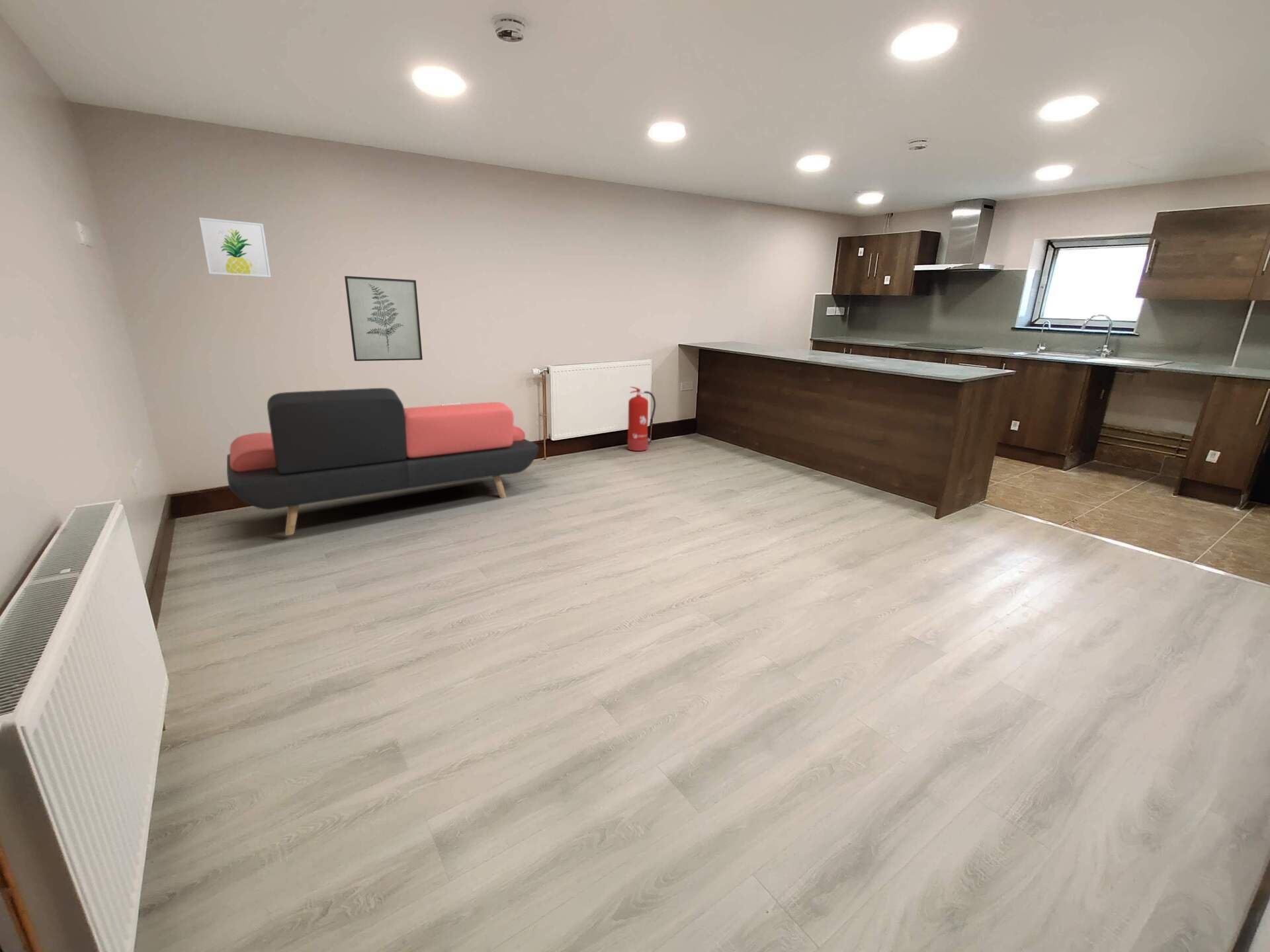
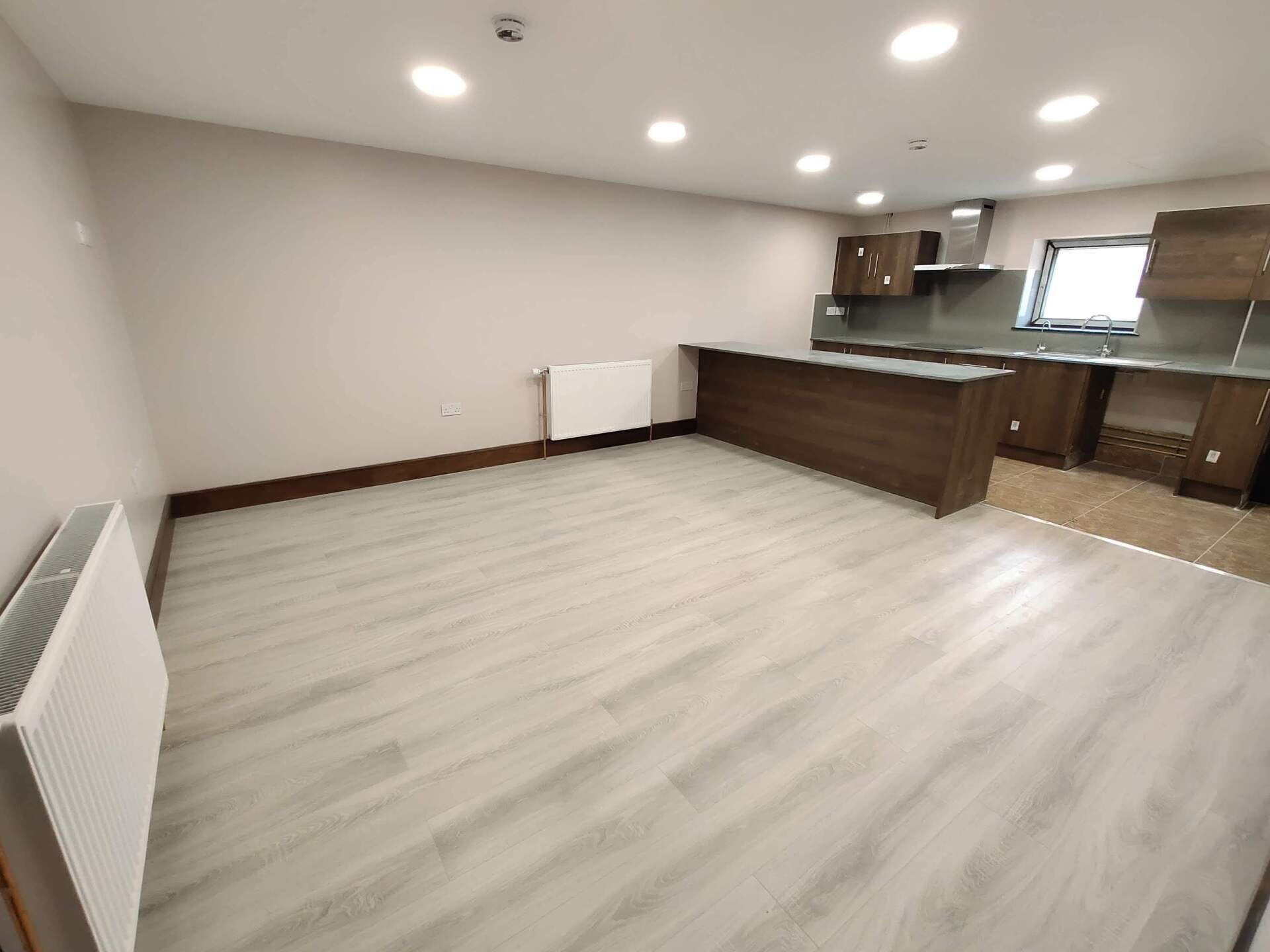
- sofa [226,387,539,536]
- wall art [198,217,272,278]
- fire extinguisher [627,386,656,452]
- wall art [344,275,423,362]
